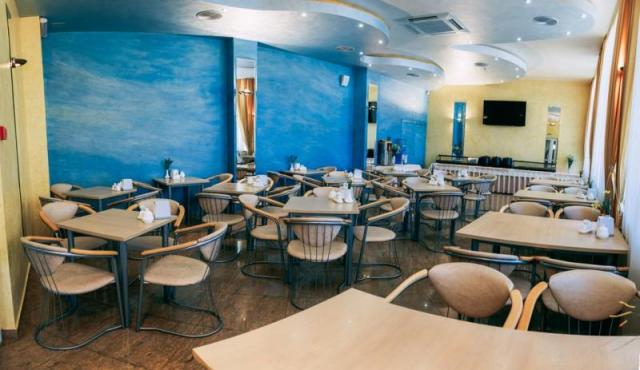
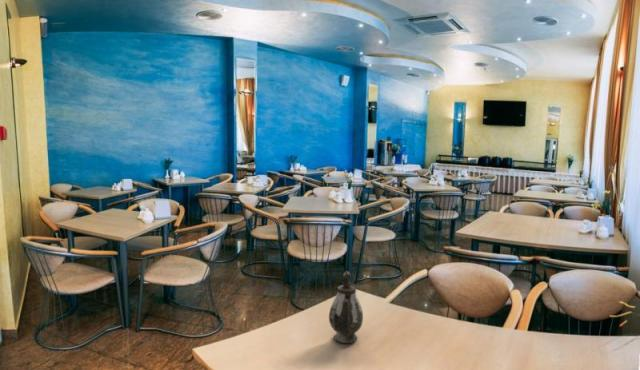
+ teapot [328,270,364,344]
